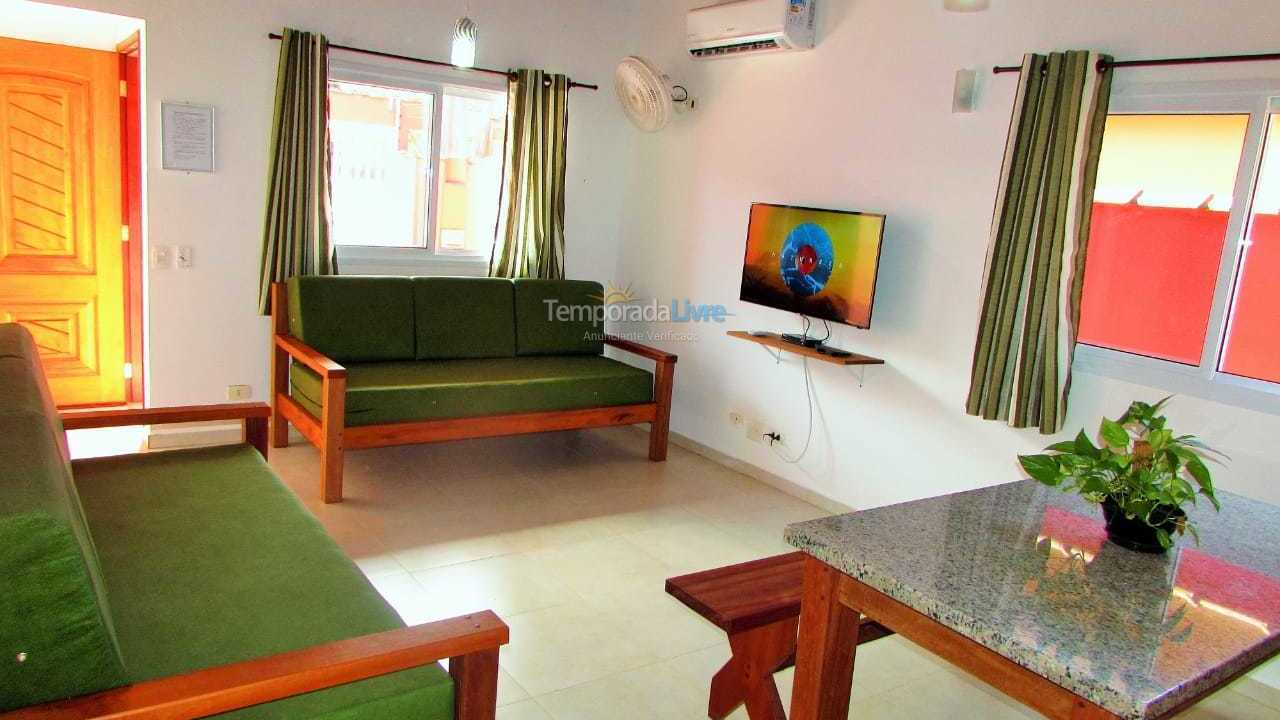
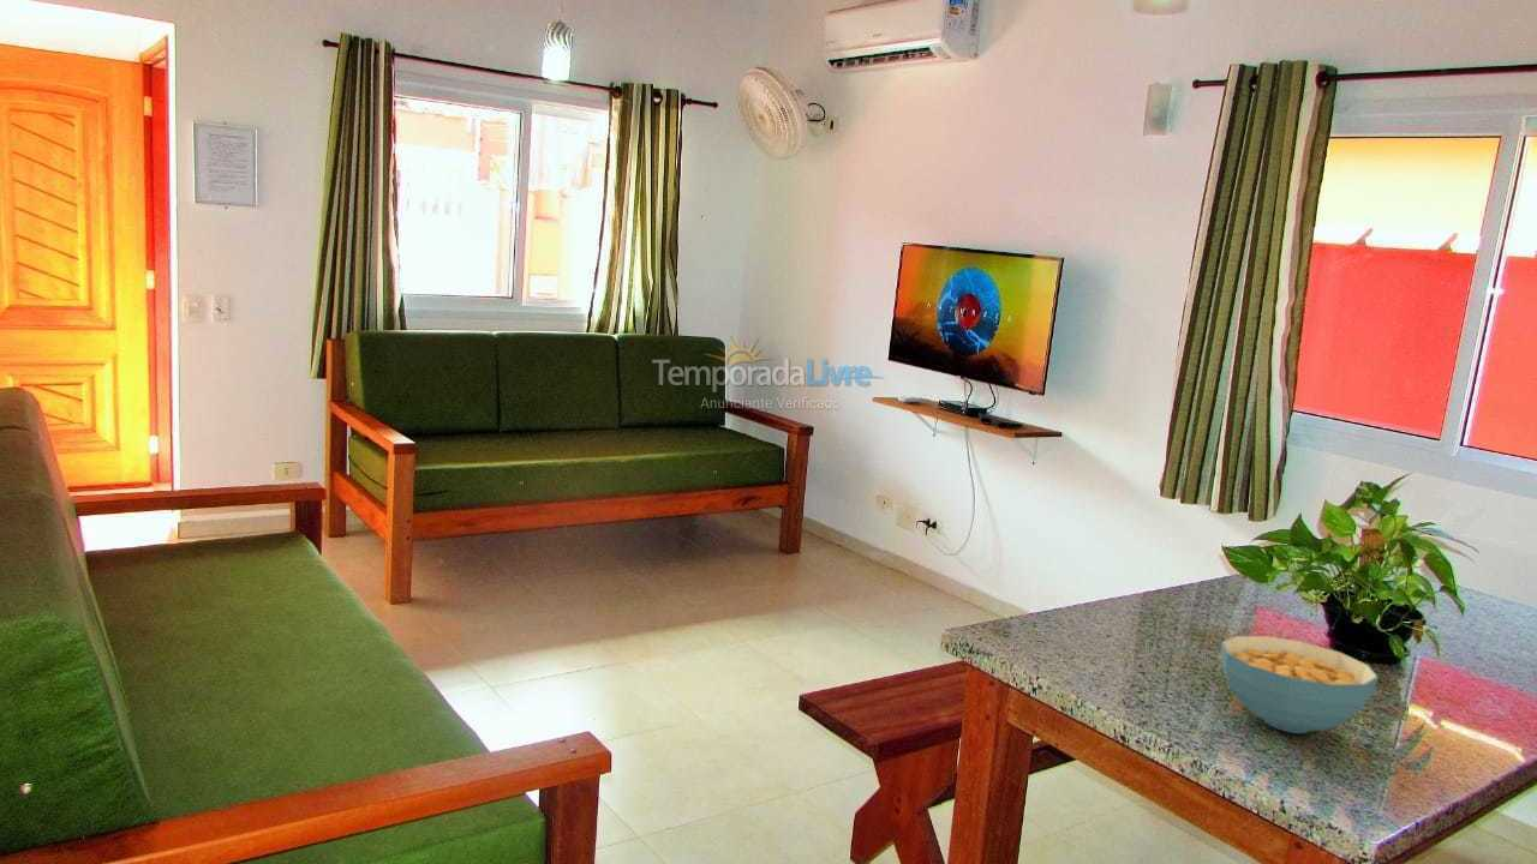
+ cereal bowl [1220,635,1380,734]
